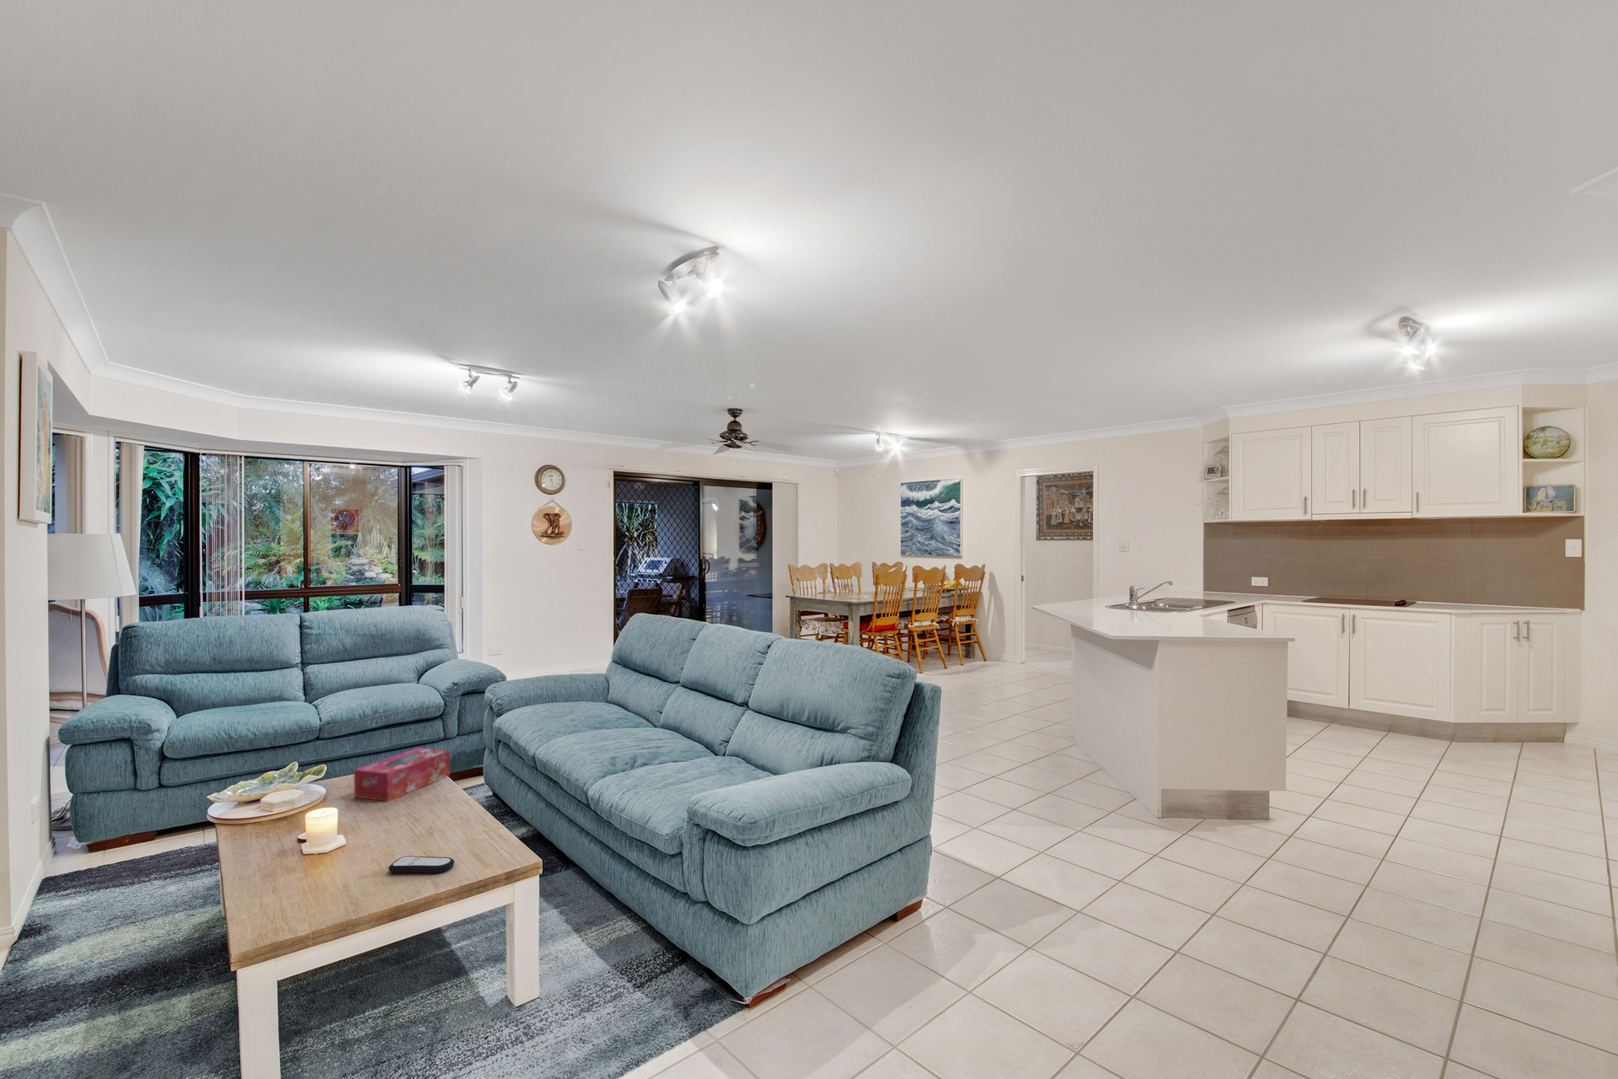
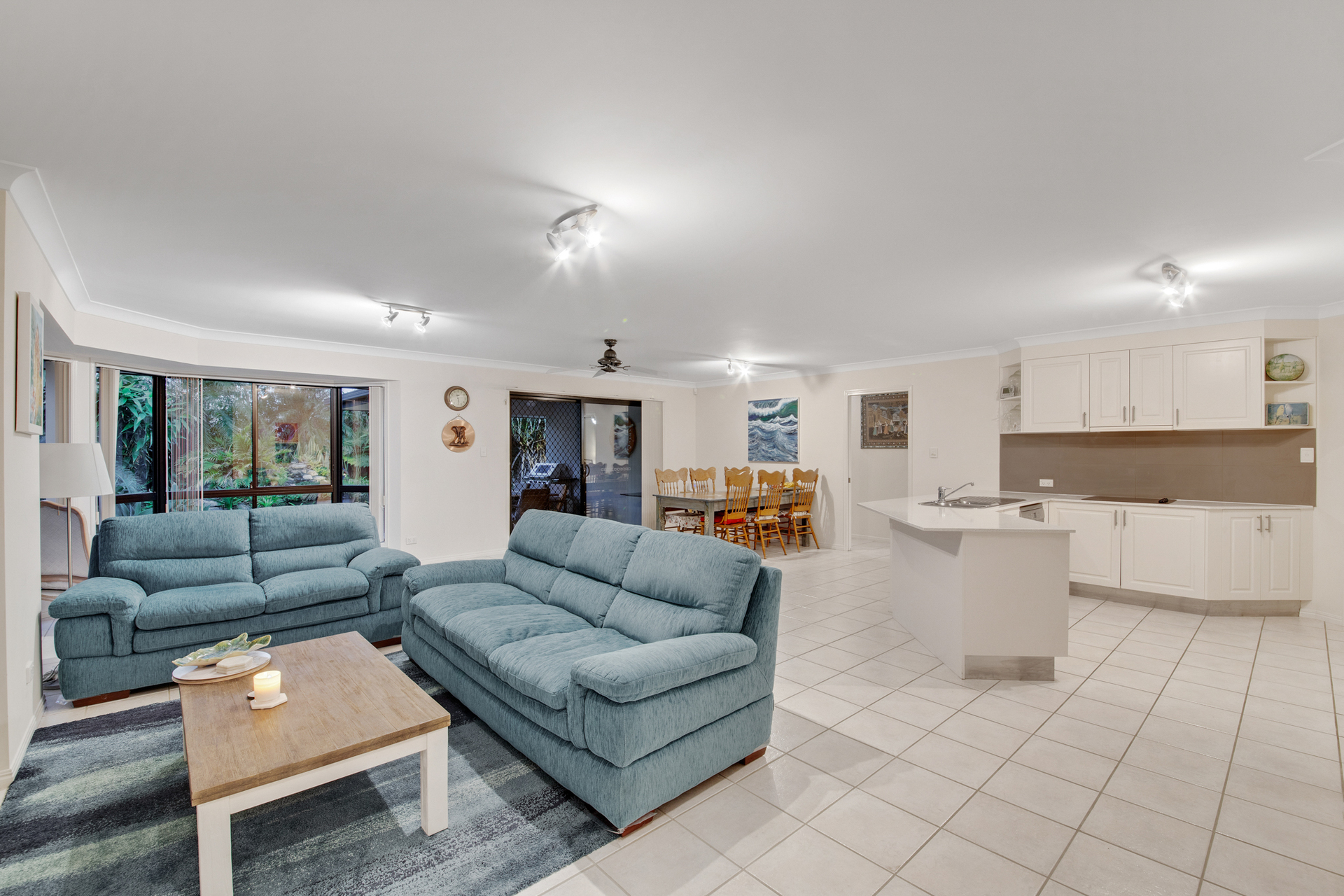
- remote control [388,855,455,874]
- tissue box [353,745,450,802]
